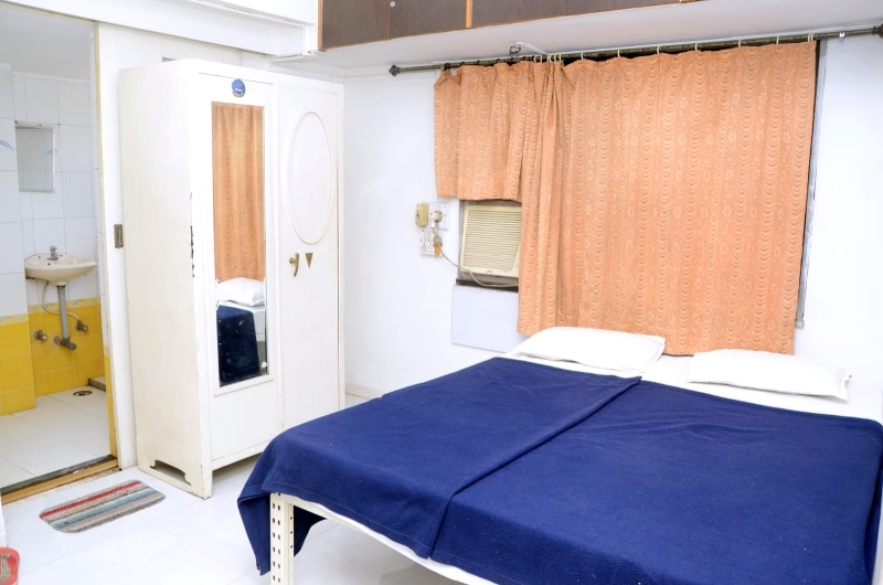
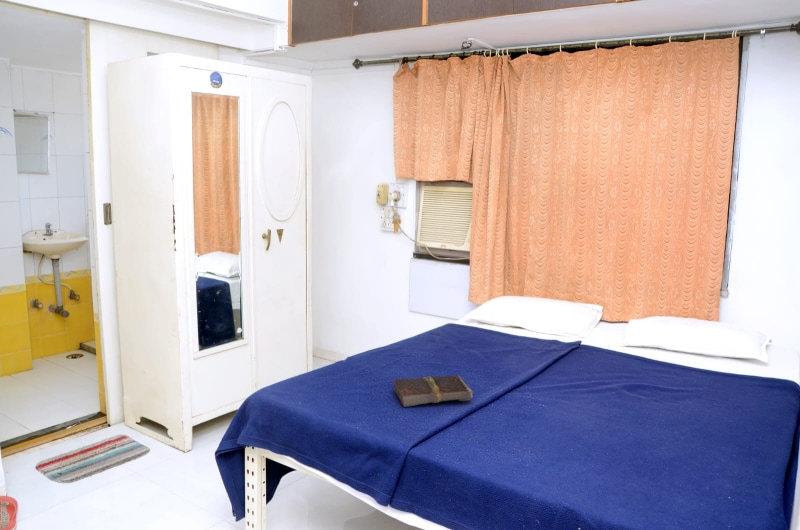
+ book [393,375,473,408]
